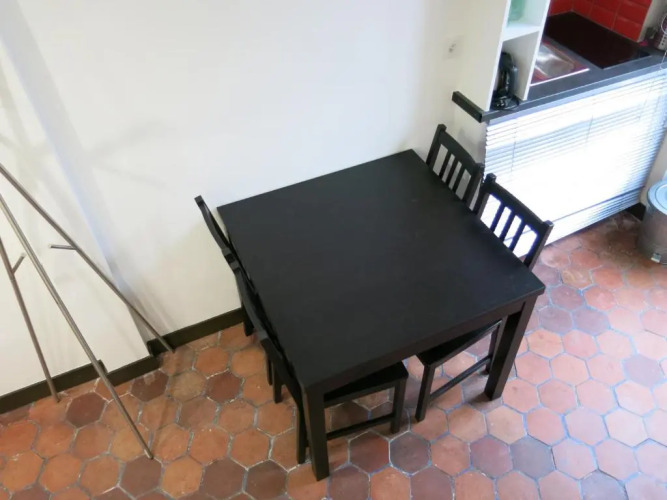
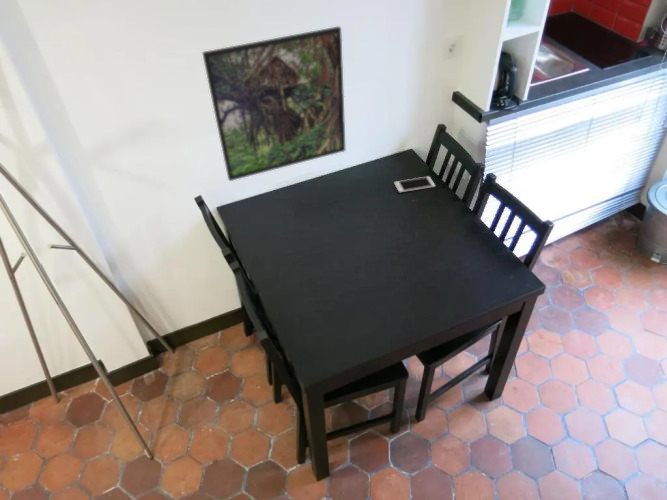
+ cell phone [393,175,436,193]
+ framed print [201,25,347,182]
